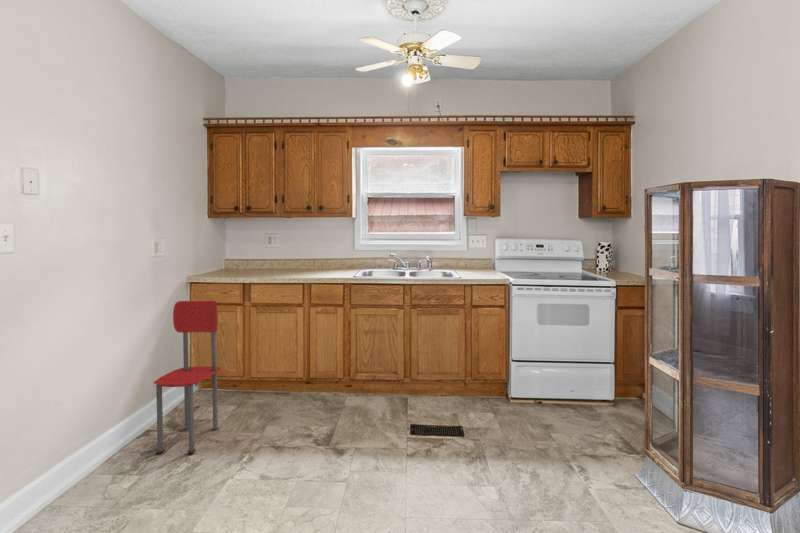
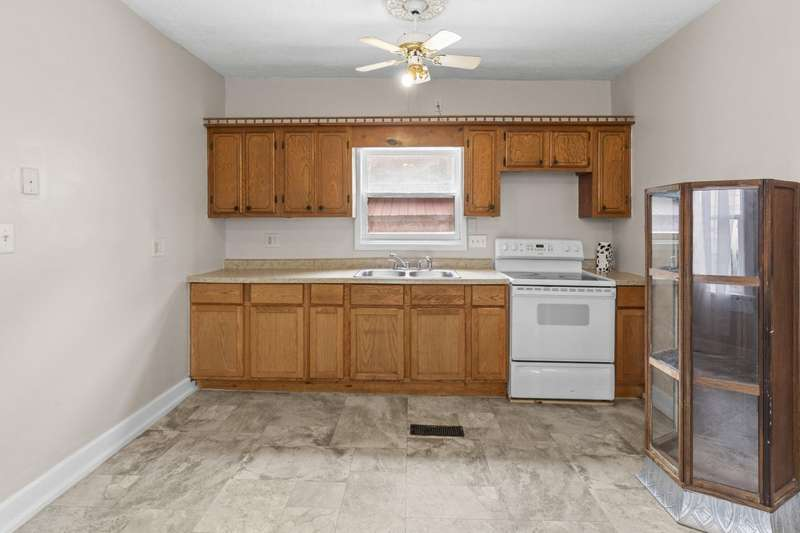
- dining chair [152,300,223,454]
